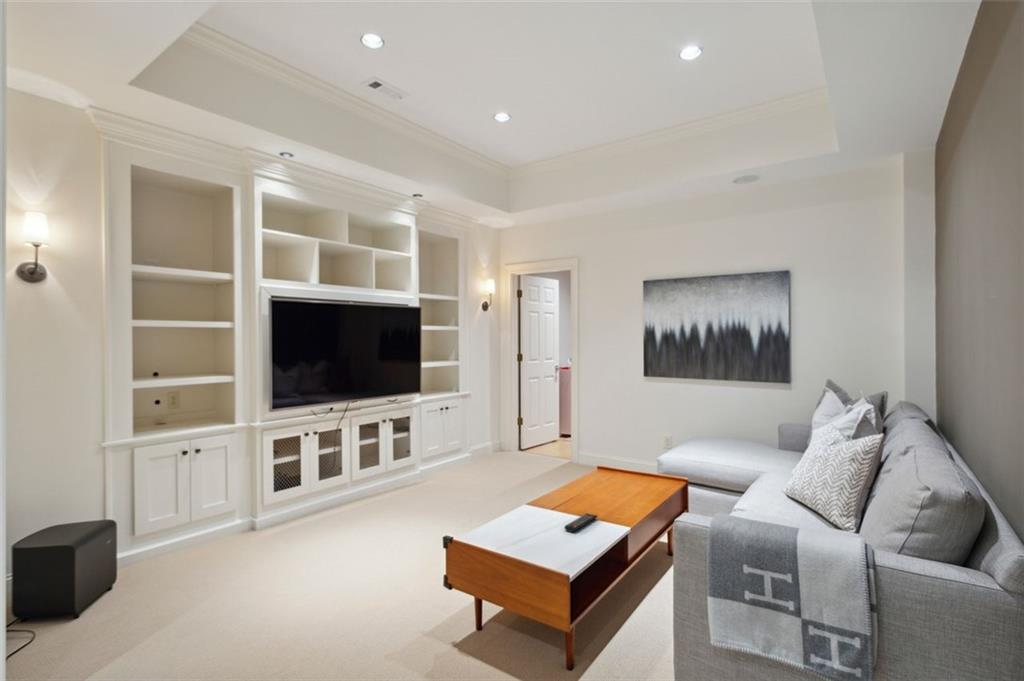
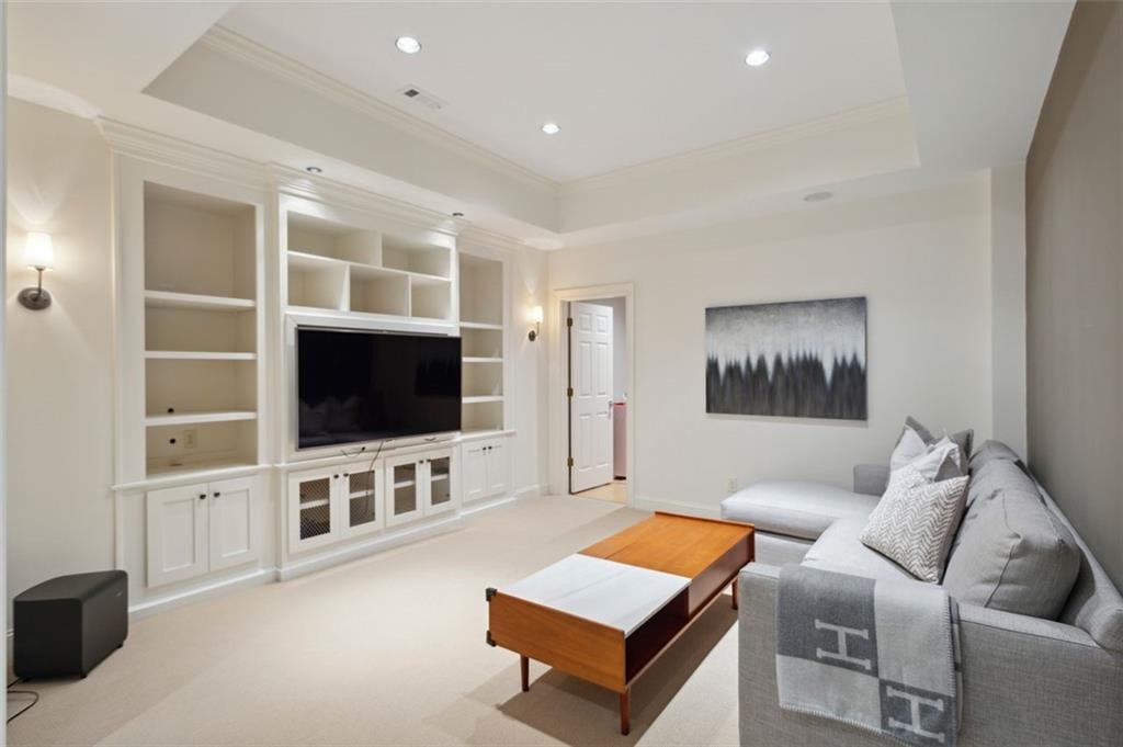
- remote control [563,512,599,533]
